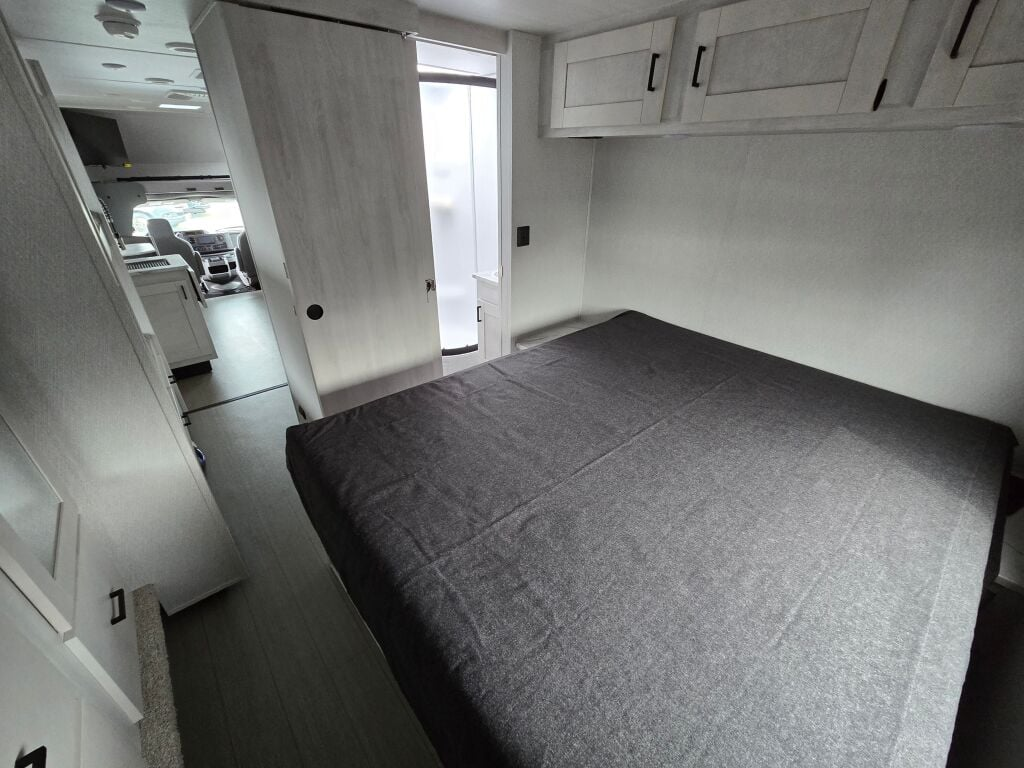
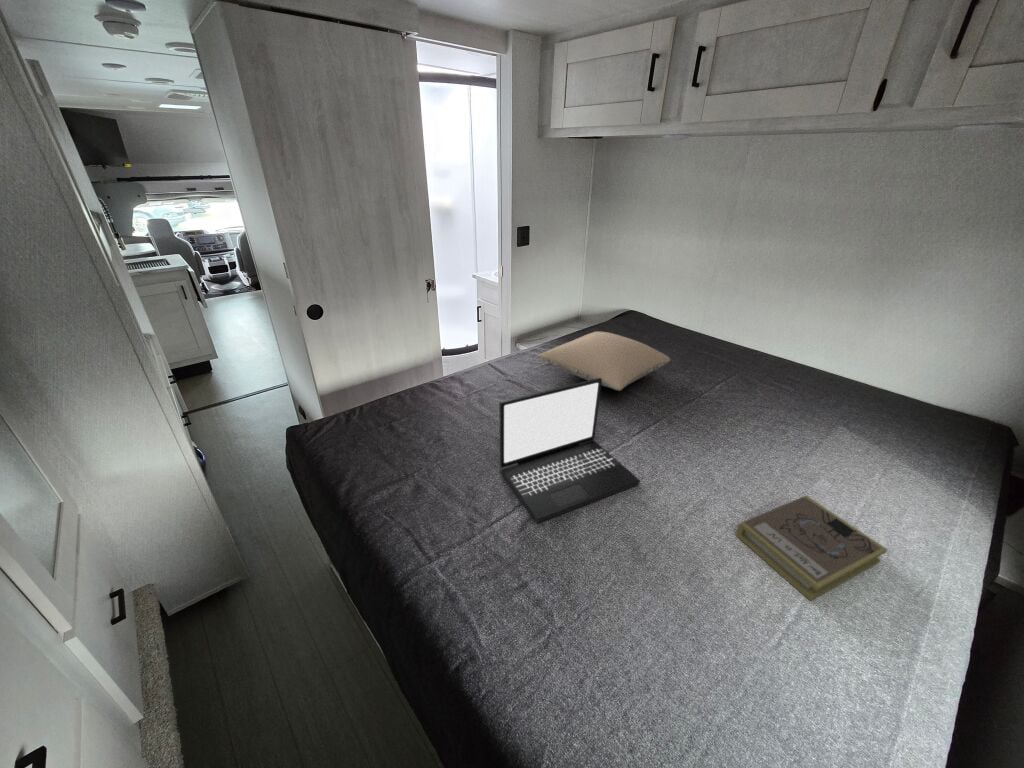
+ pillow [537,331,671,392]
+ laptop [498,378,641,524]
+ book [735,494,889,602]
